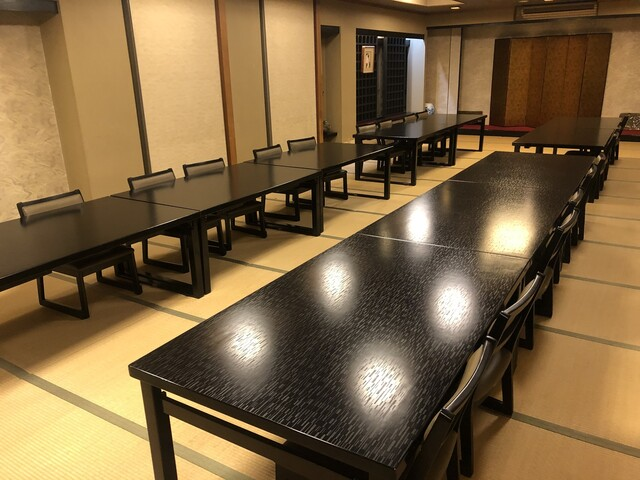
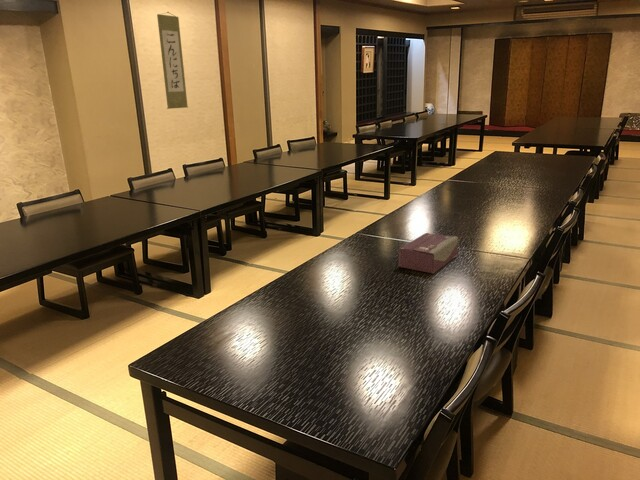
+ tissue box [397,232,459,275]
+ wall scroll [156,11,189,110]
